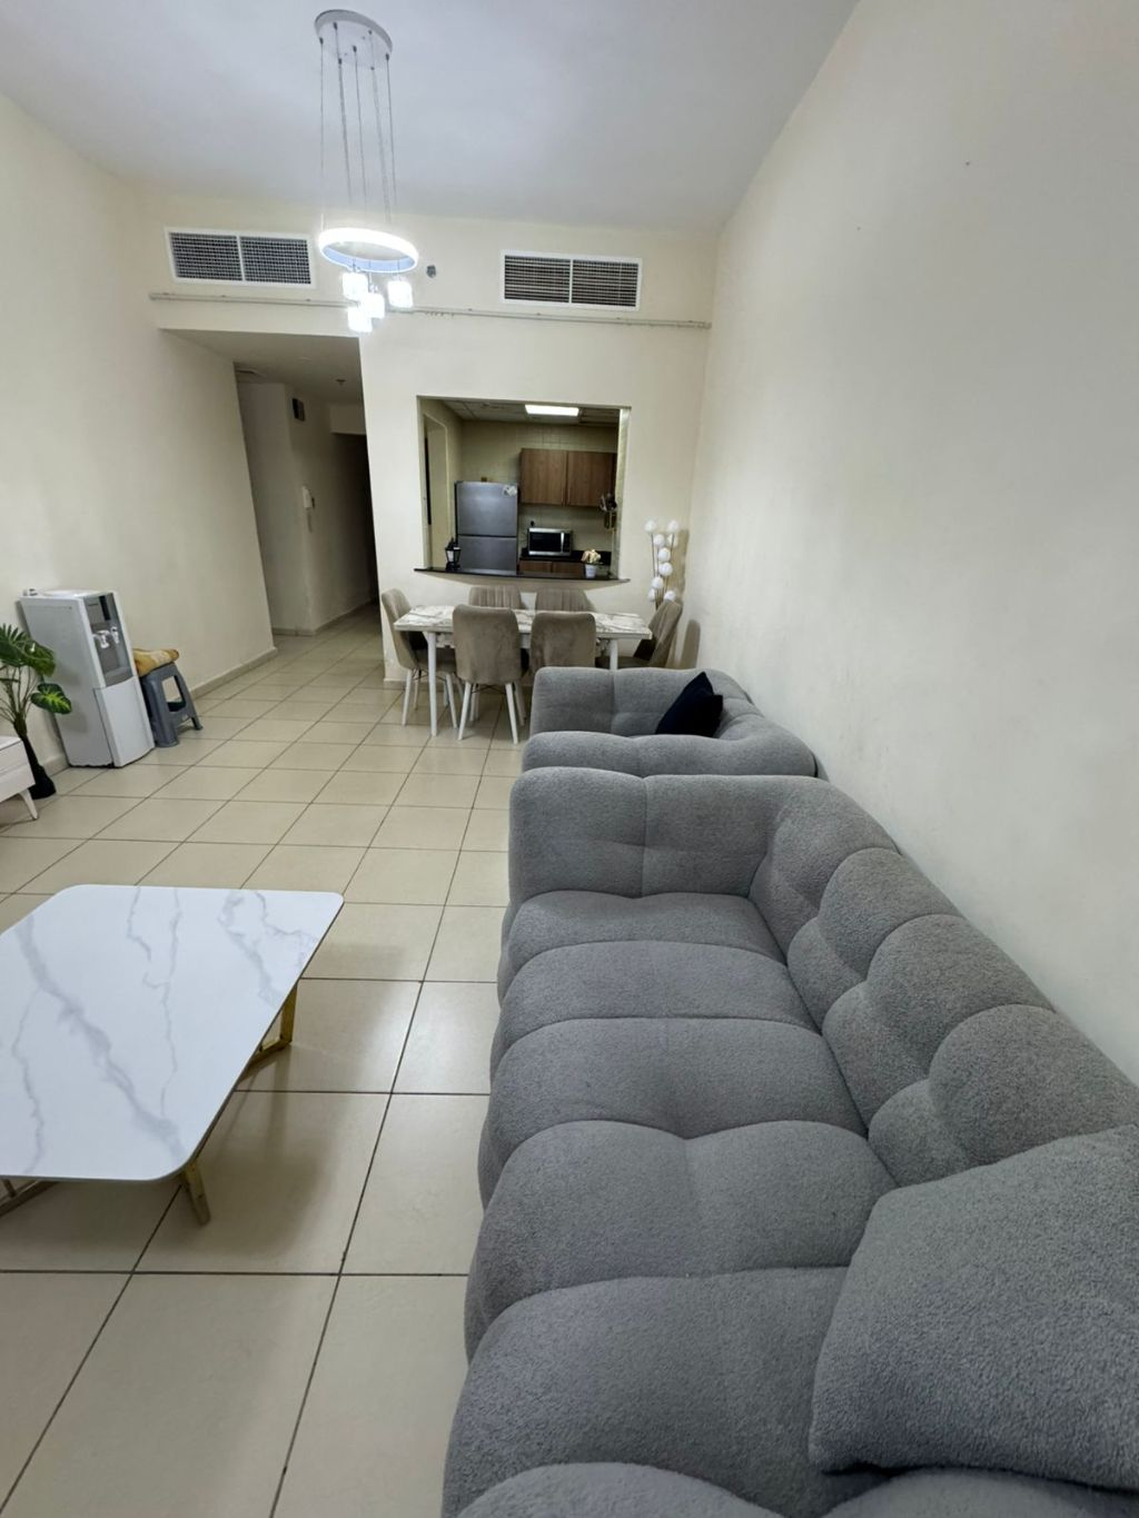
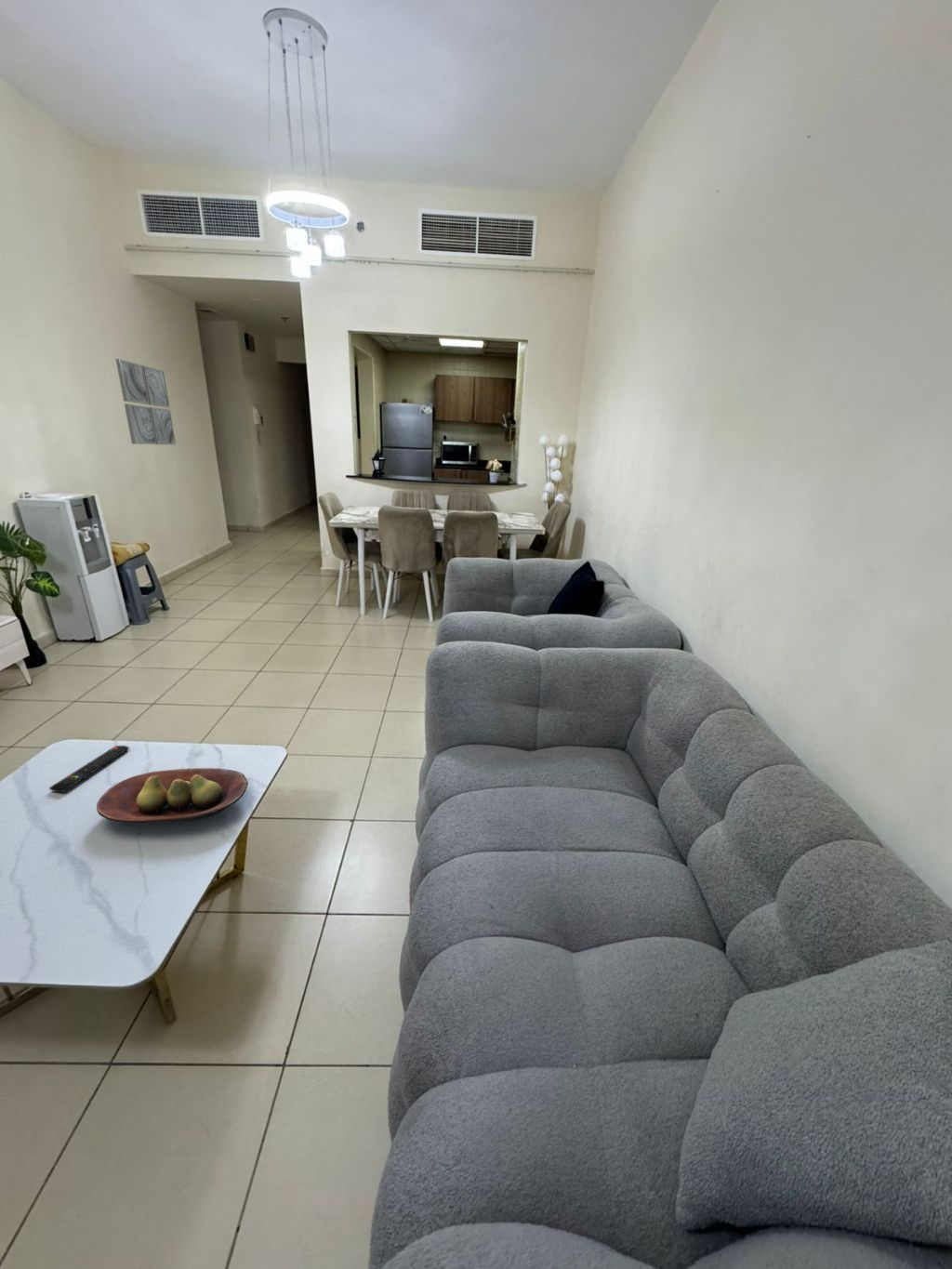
+ remote control [48,745,130,793]
+ wall art [115,358,177,446]
+ fruit bowl [96,767,249,824]
